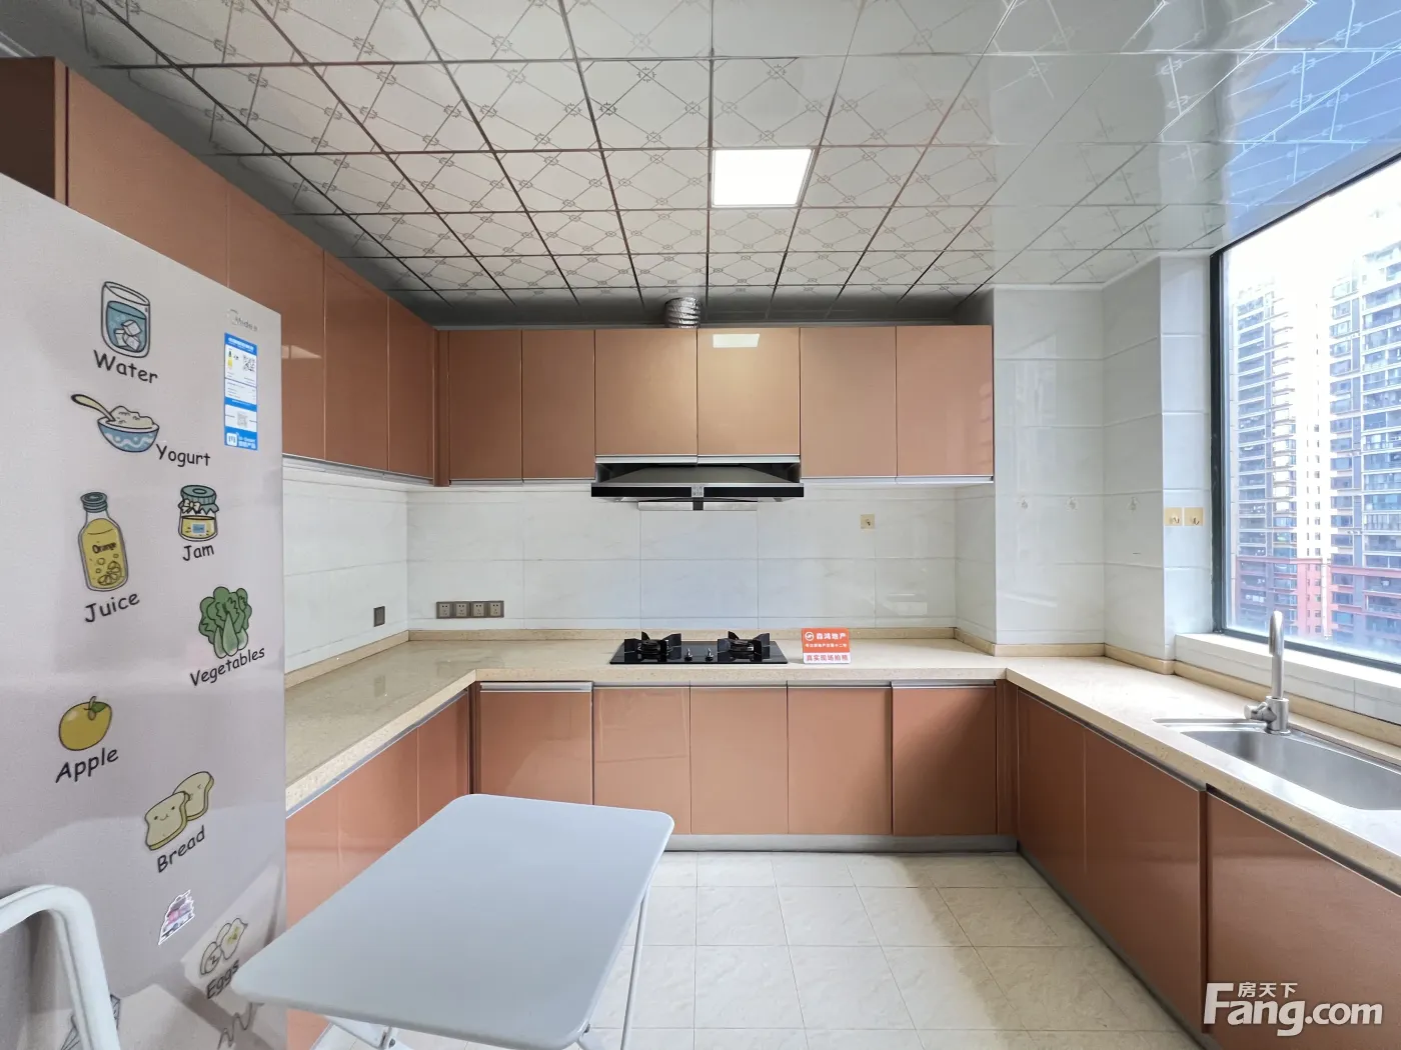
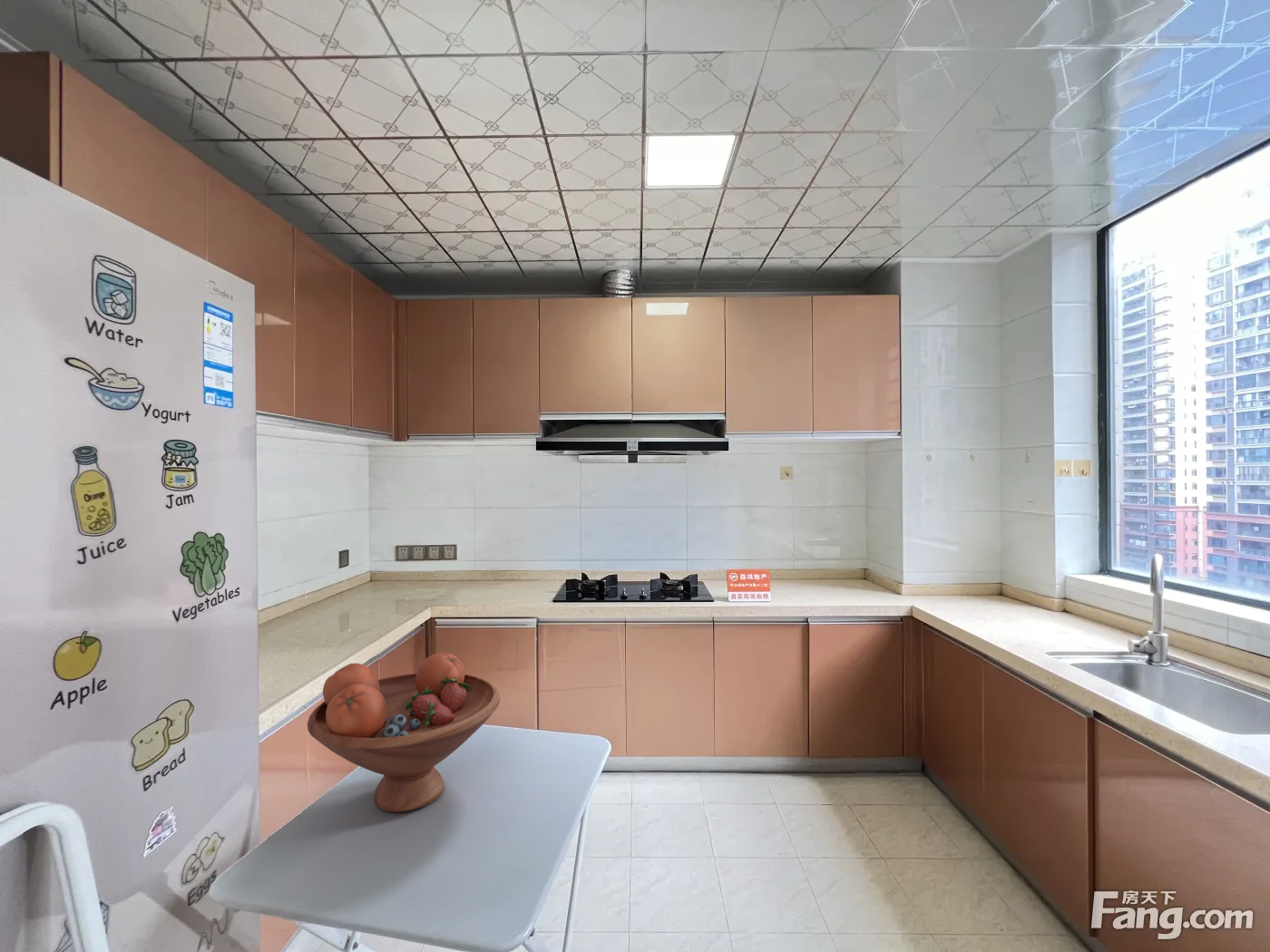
+ fruit bowl [307,652,501,813]
